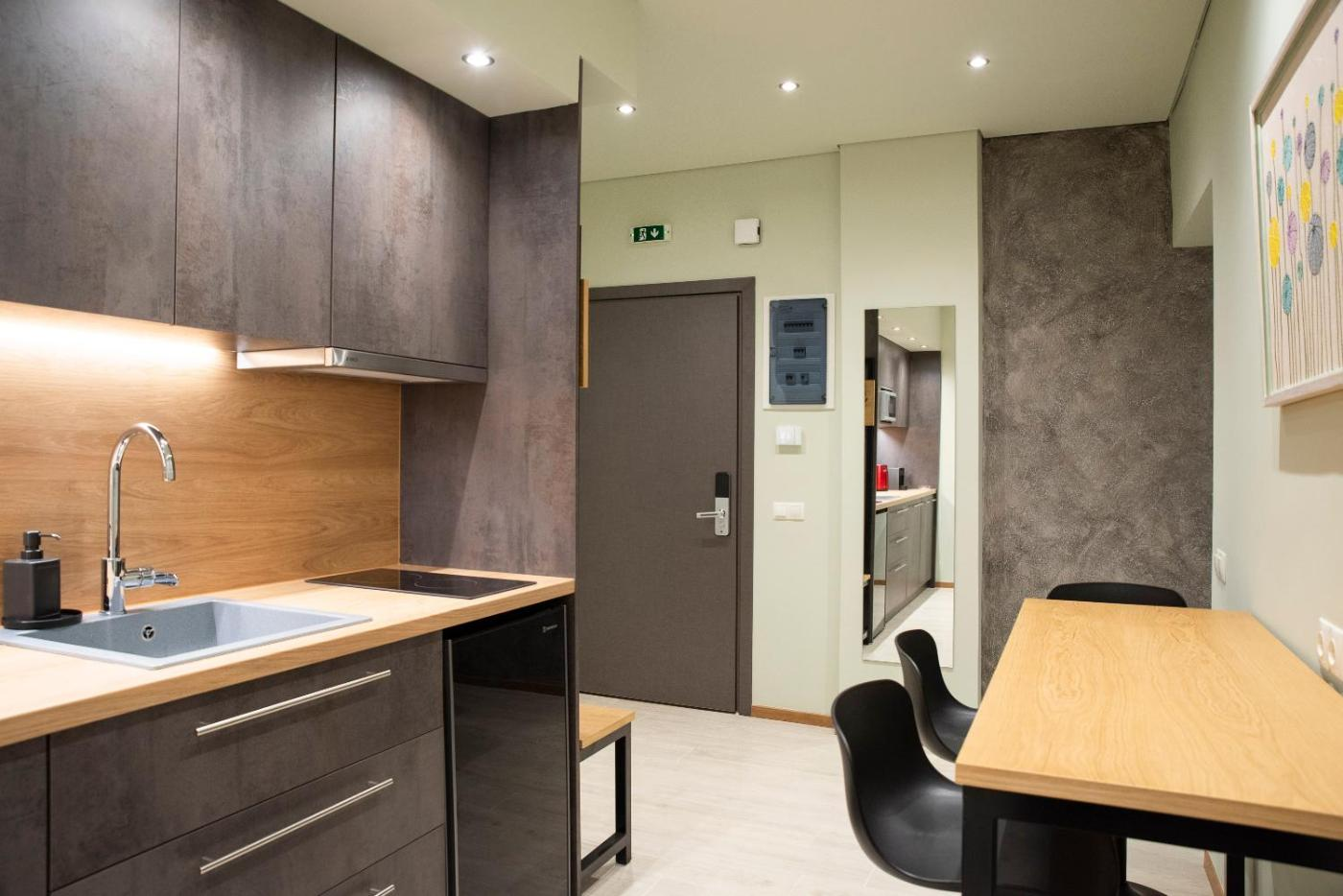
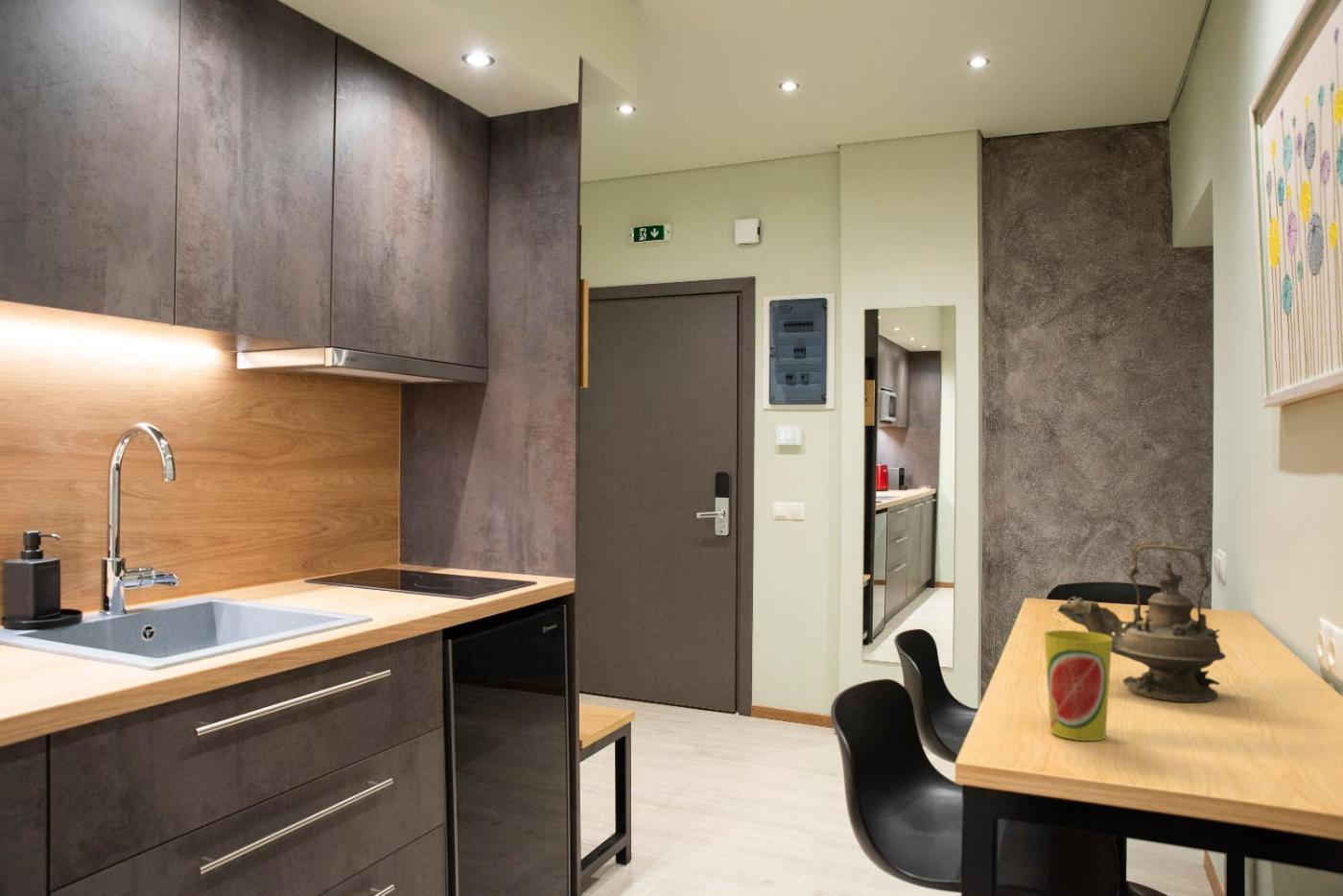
+ cup [1043,629,1113,742]
+ teapot [1056,540,1227,703]
